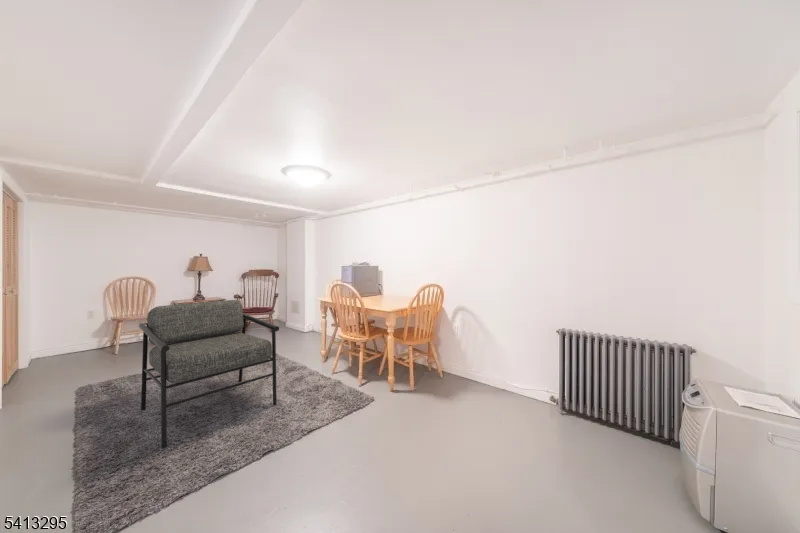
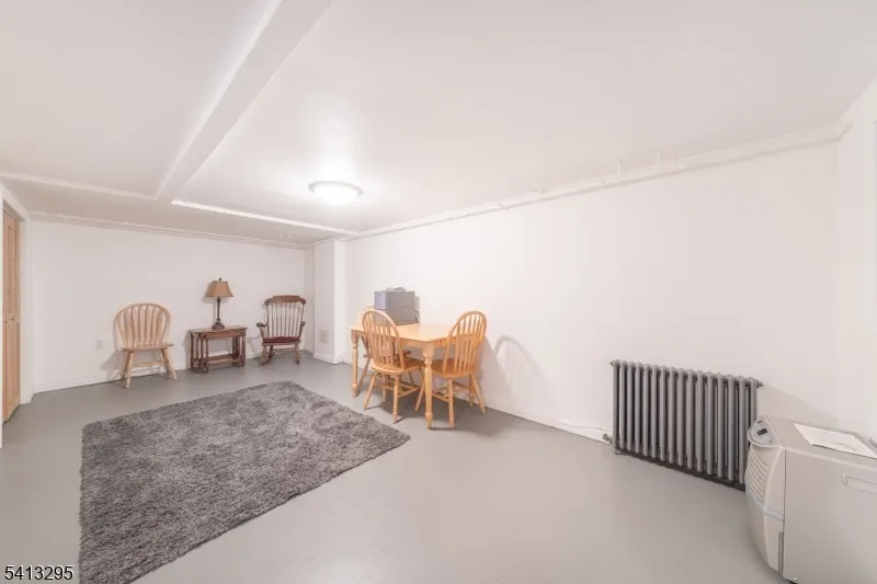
- armchair [138,299,280,449]
